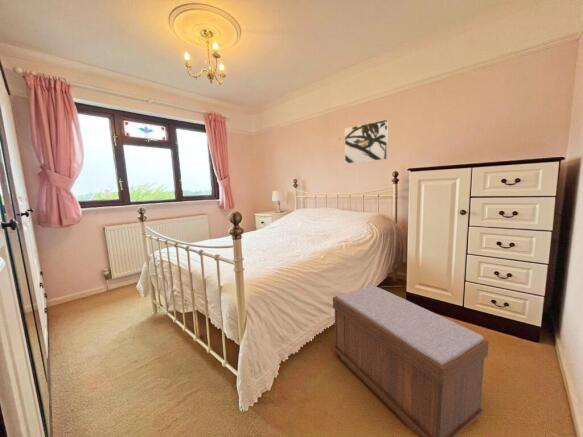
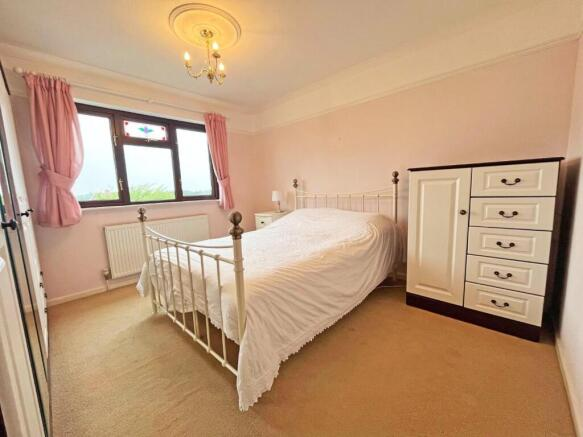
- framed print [344,118,389,165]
- bench [332,285,490,437]
